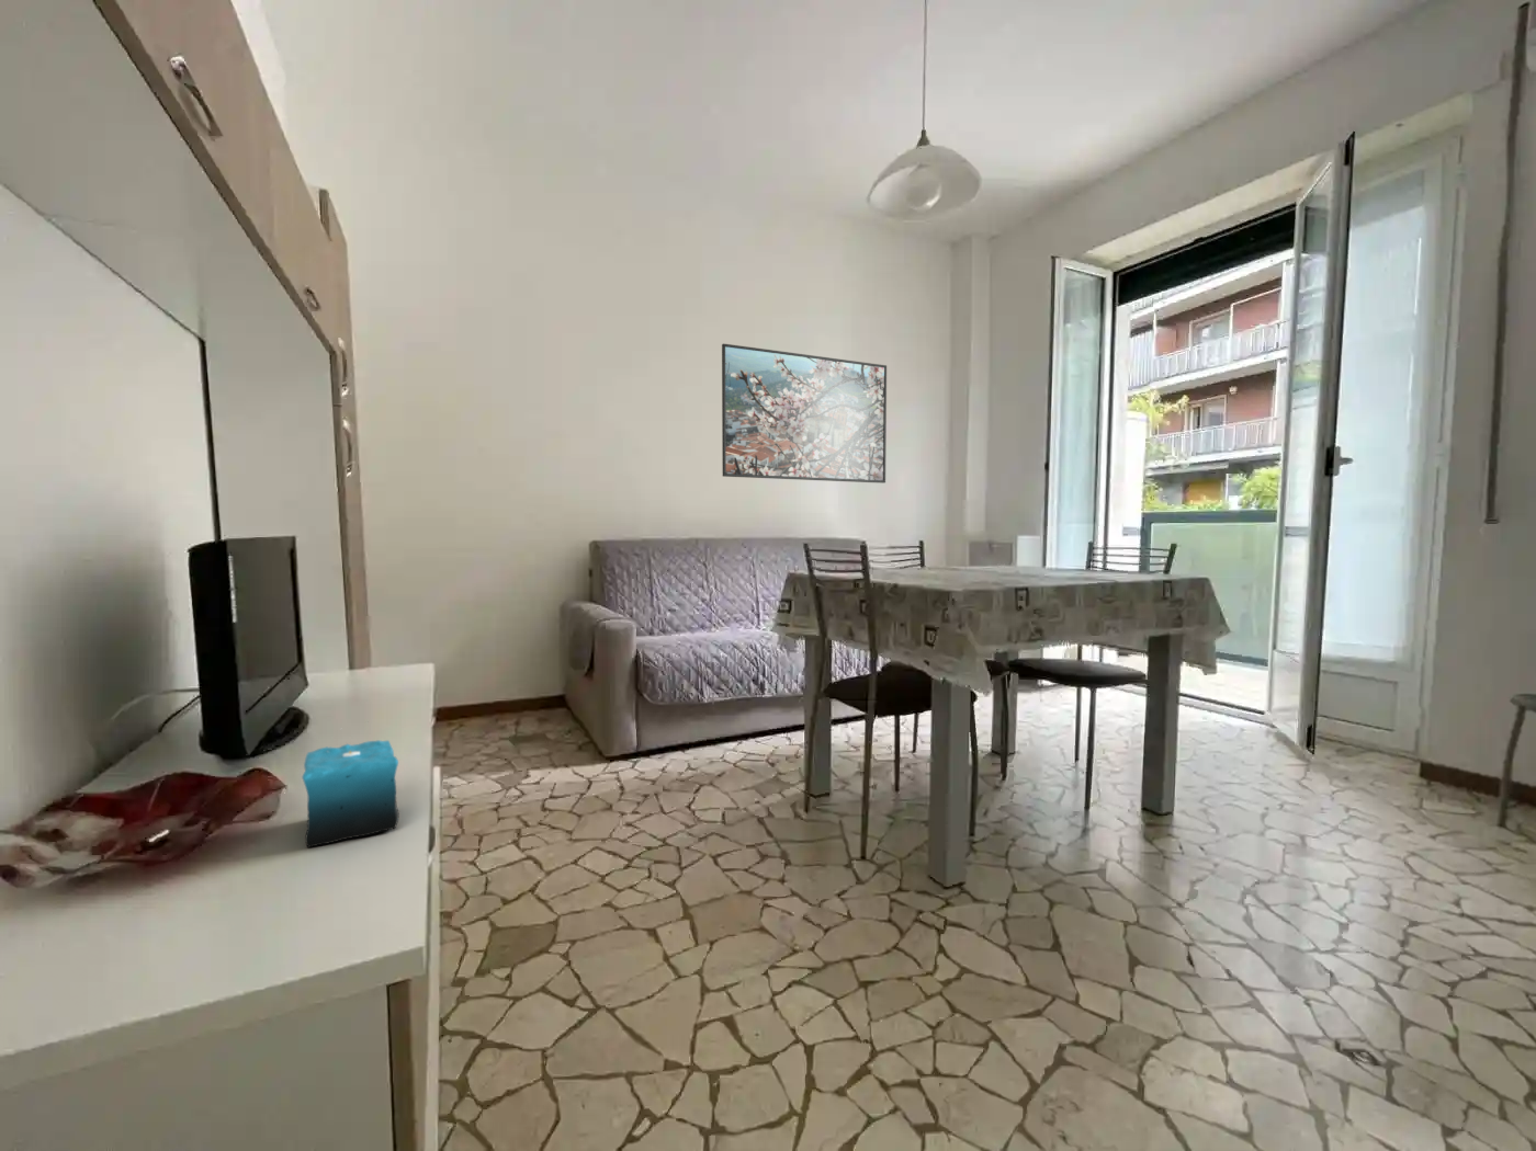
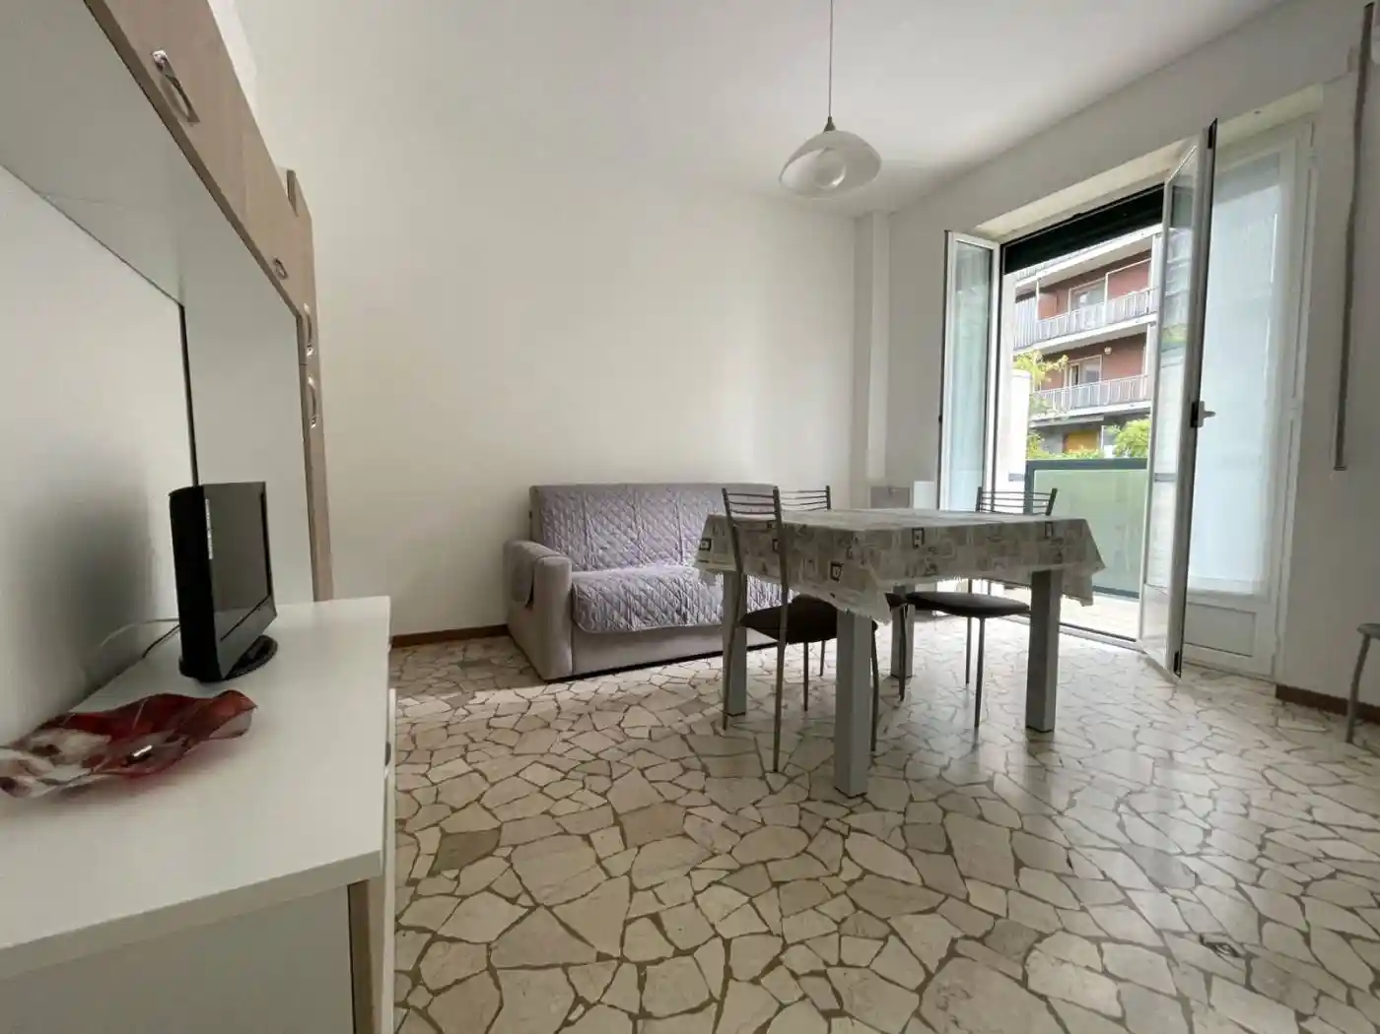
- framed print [721,343,888,485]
- candle [301,721,400,849]
